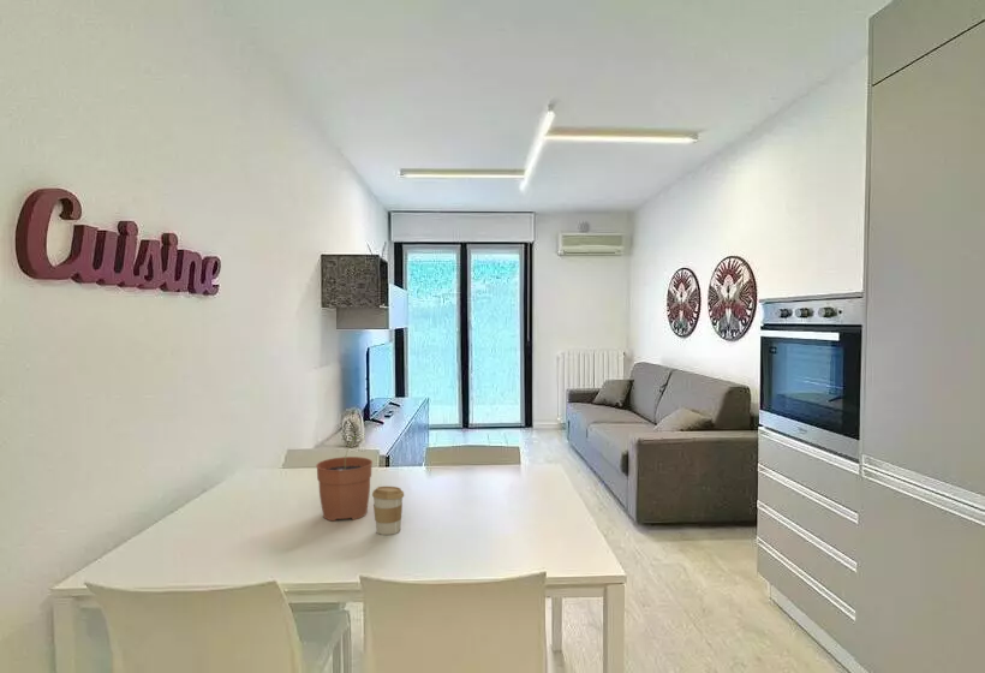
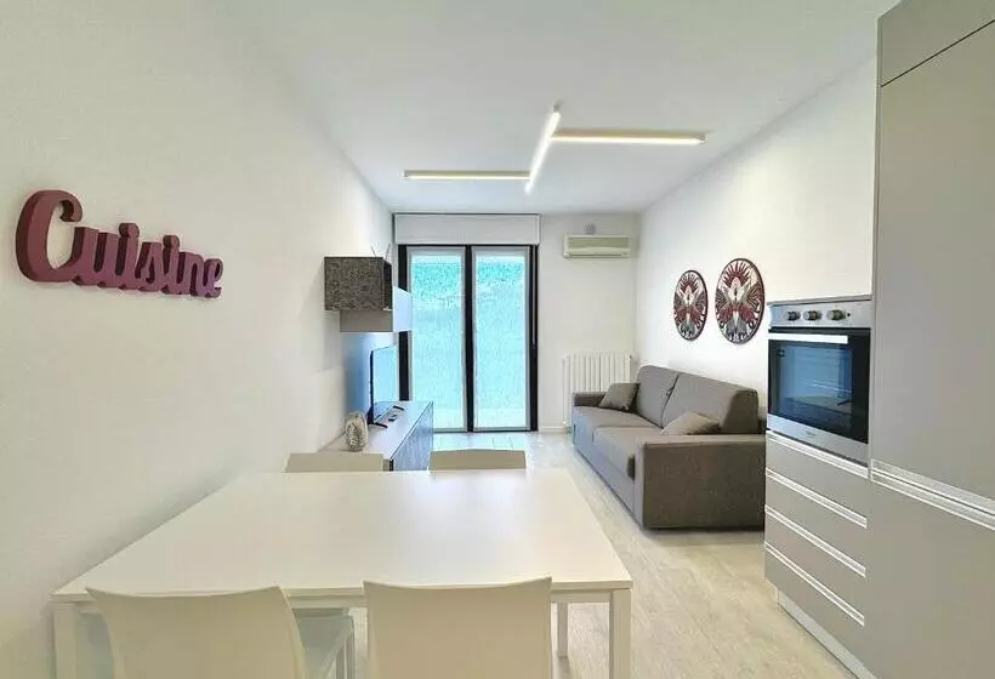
- coffee cup [371,486,405,536]
- plant pot [315,435,374,523]
